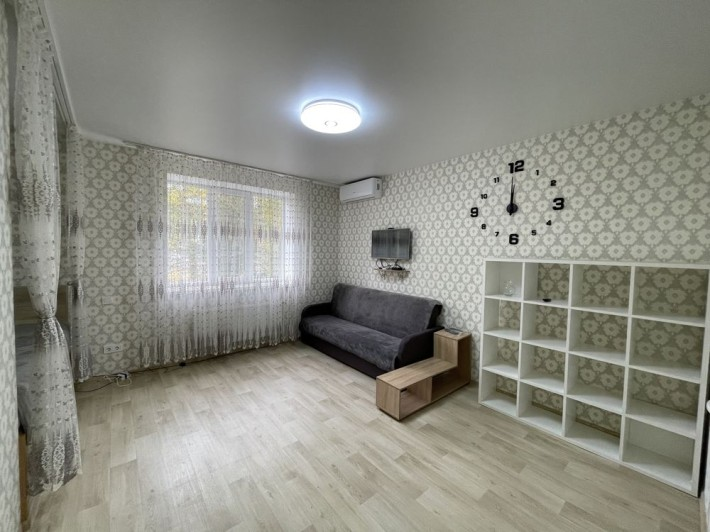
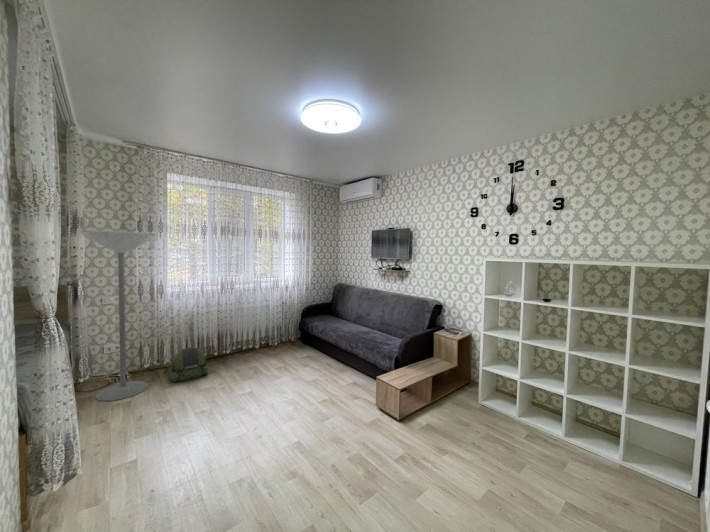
+ floor lamp [80,229,157,402]
+ backpack [169,347,209,383]
